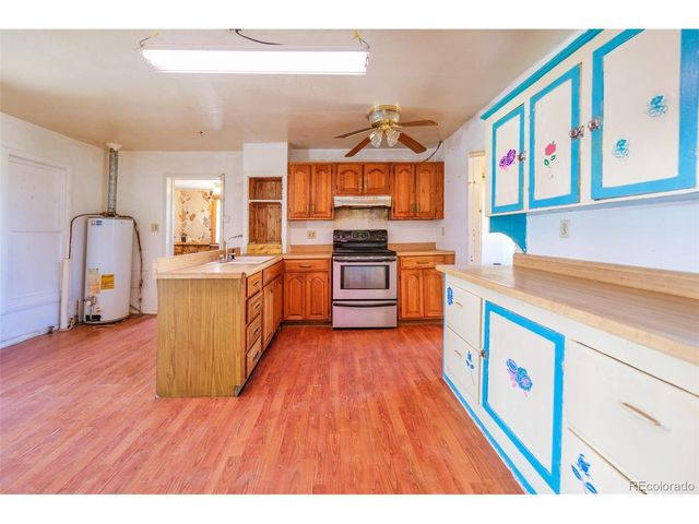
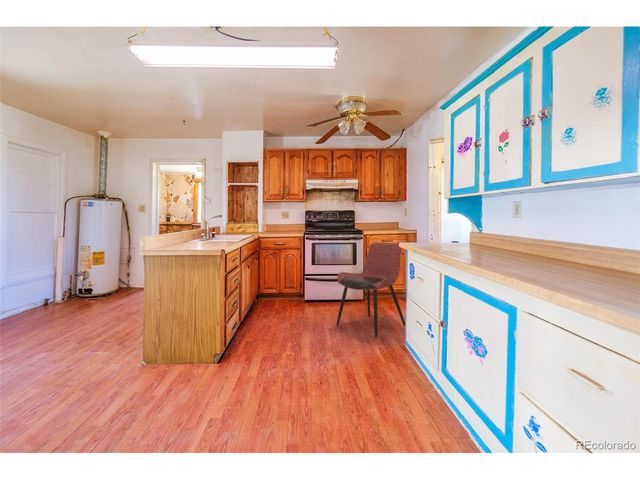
+ dining chair [335,241,406,339]
